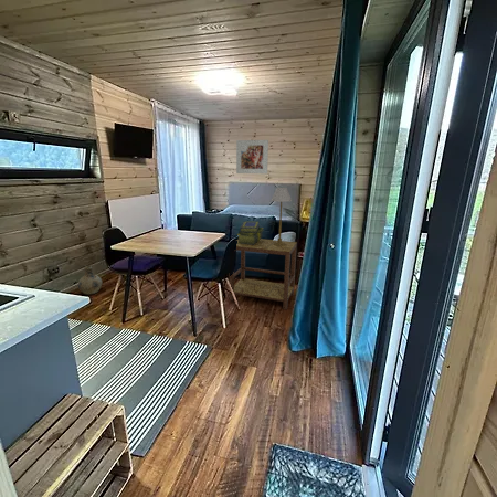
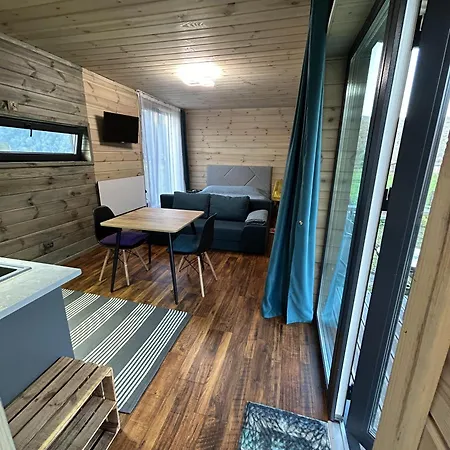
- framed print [235,139,269,175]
- stack of books [236,221,264,245]
- table lamp [271,187,293,246]
- ceramic jug [77,265,103,295]
- side table [229,237,298,310]
